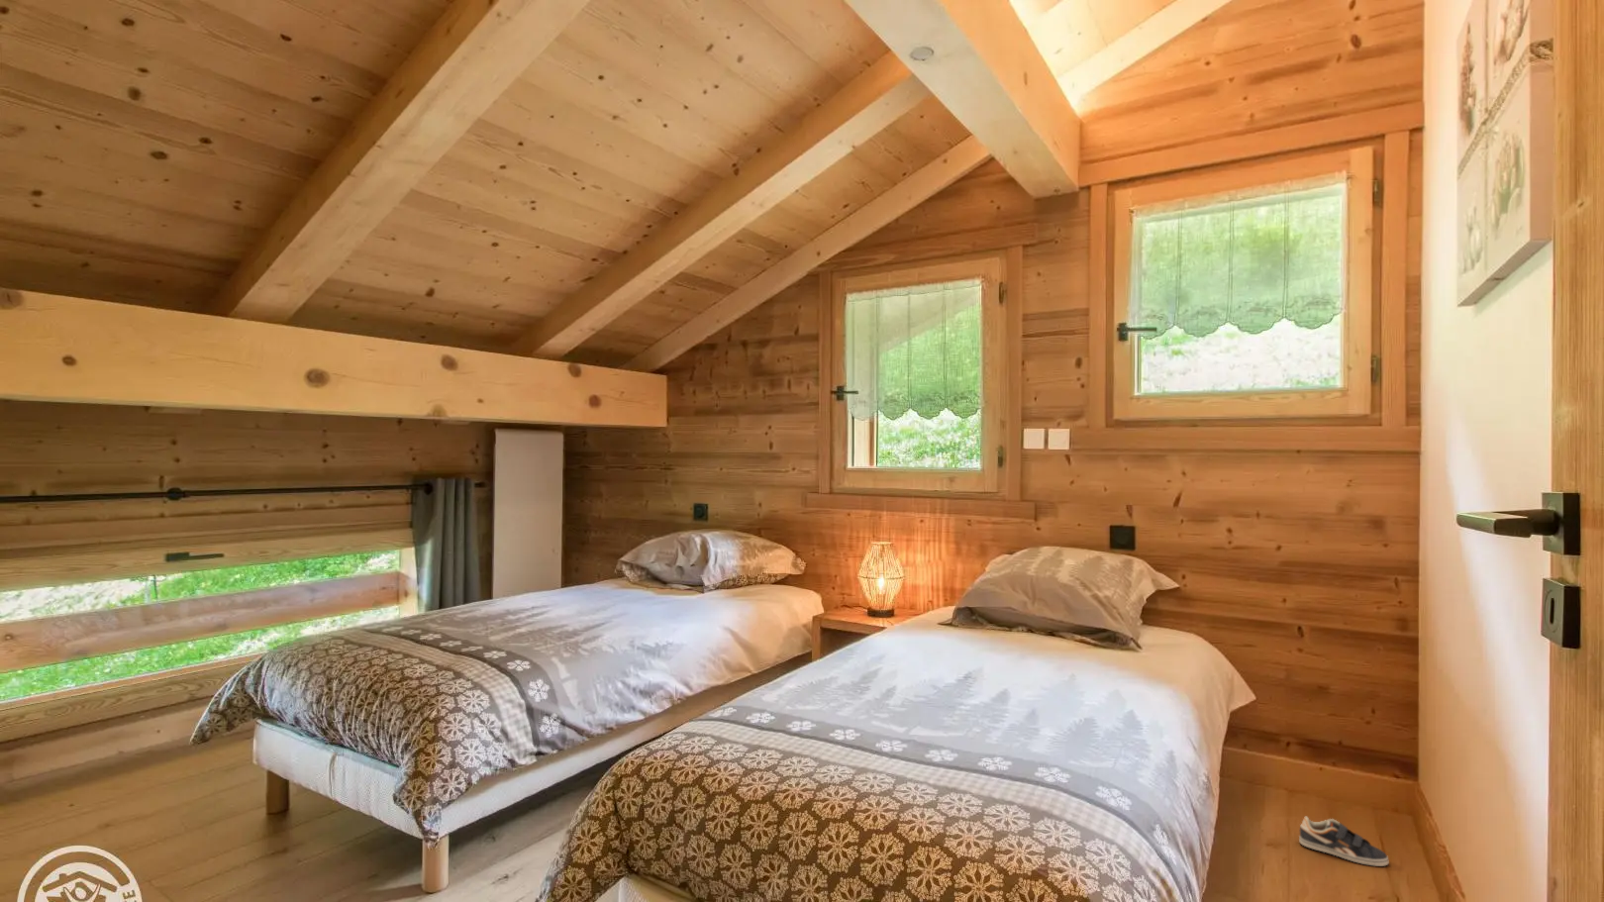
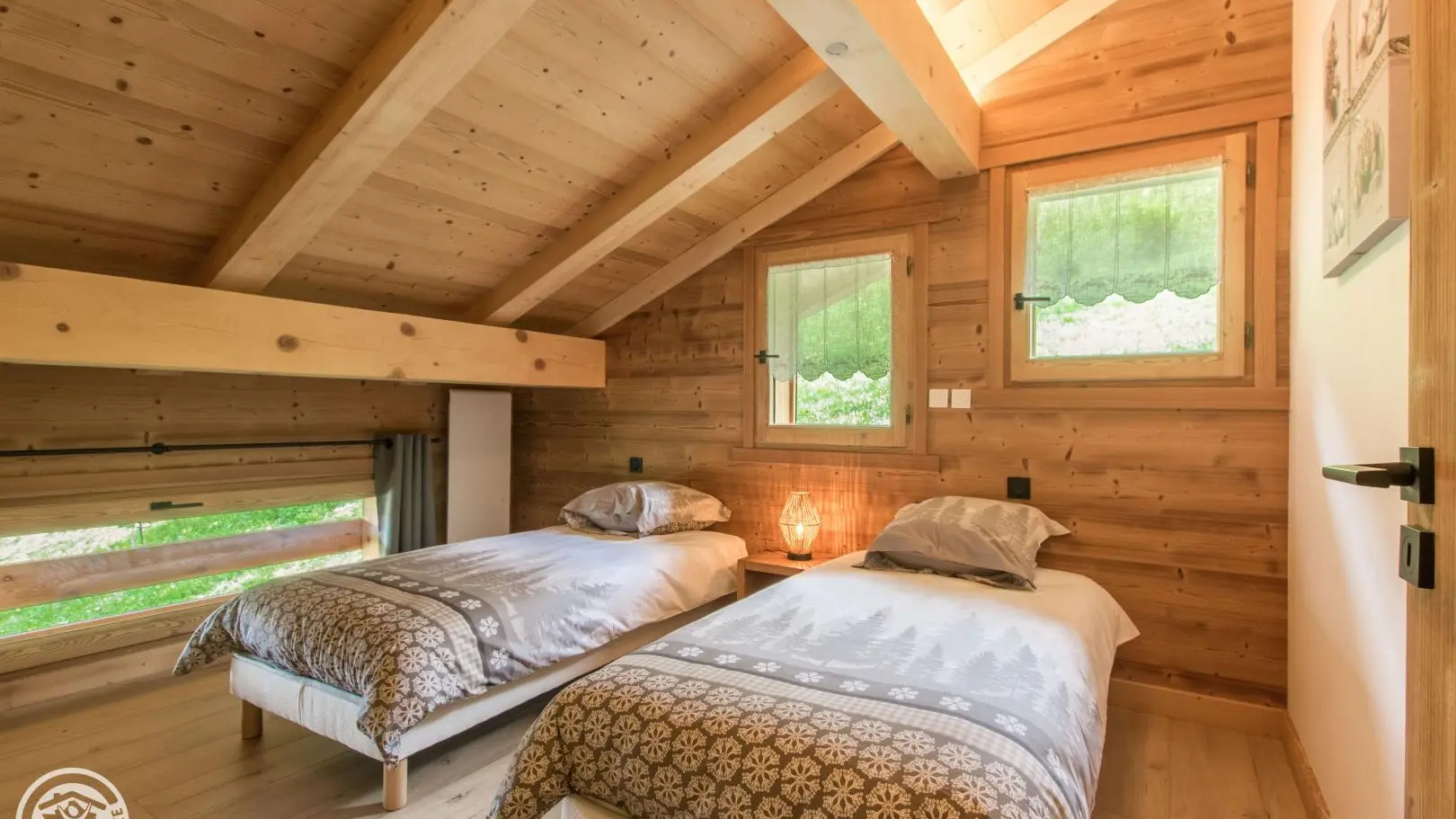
- sneaker [1298,816,1389,868]
